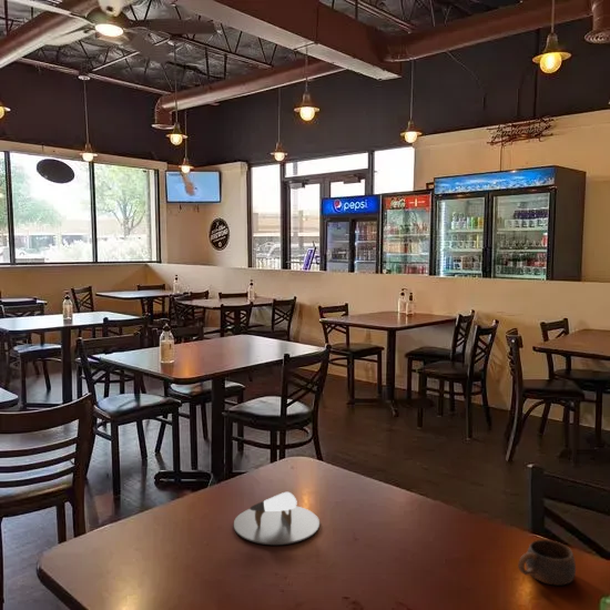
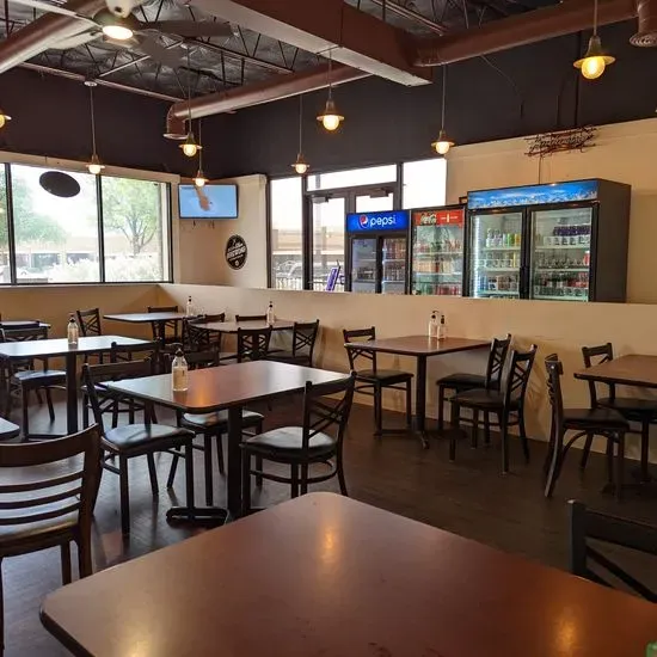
- napkin holder [233,491,321,546]
- cup [517,539,577,587]
